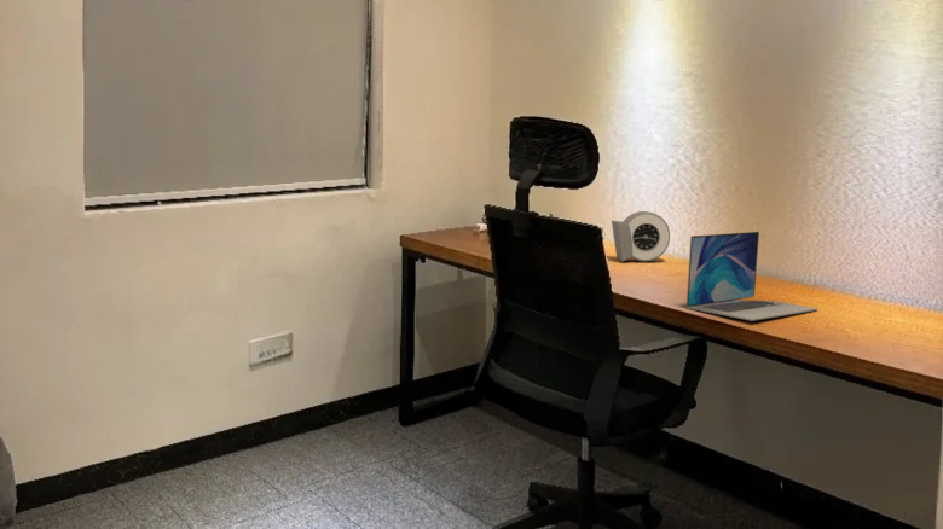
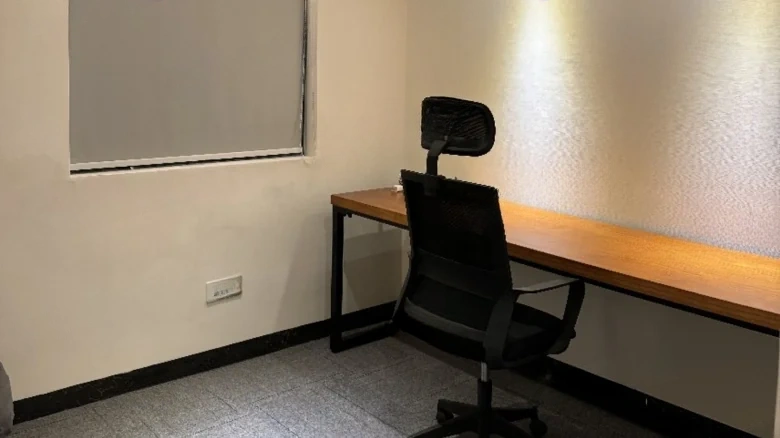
- laptop [685,231,820,322]
- alarm clock [611,210,671,263]
